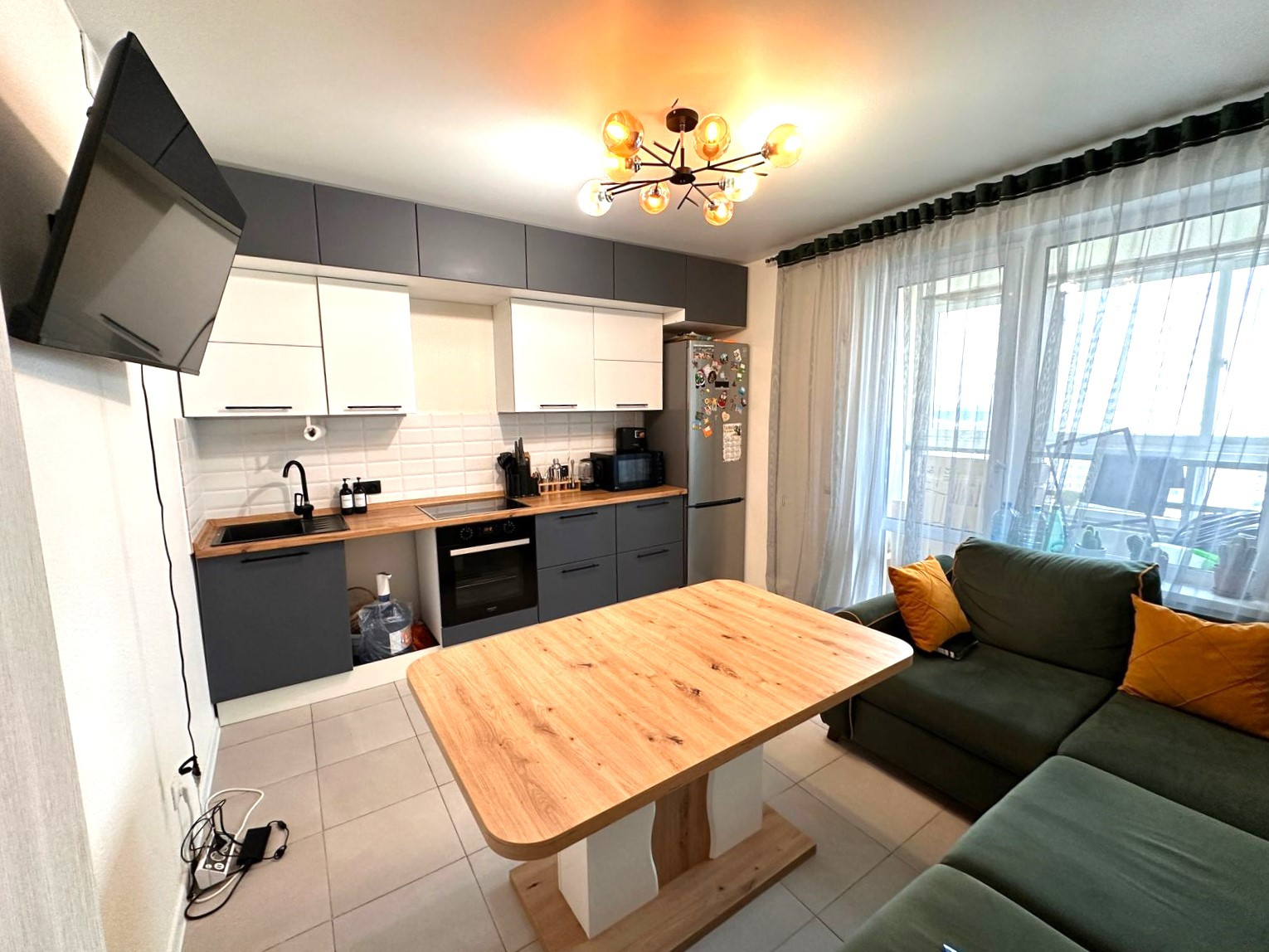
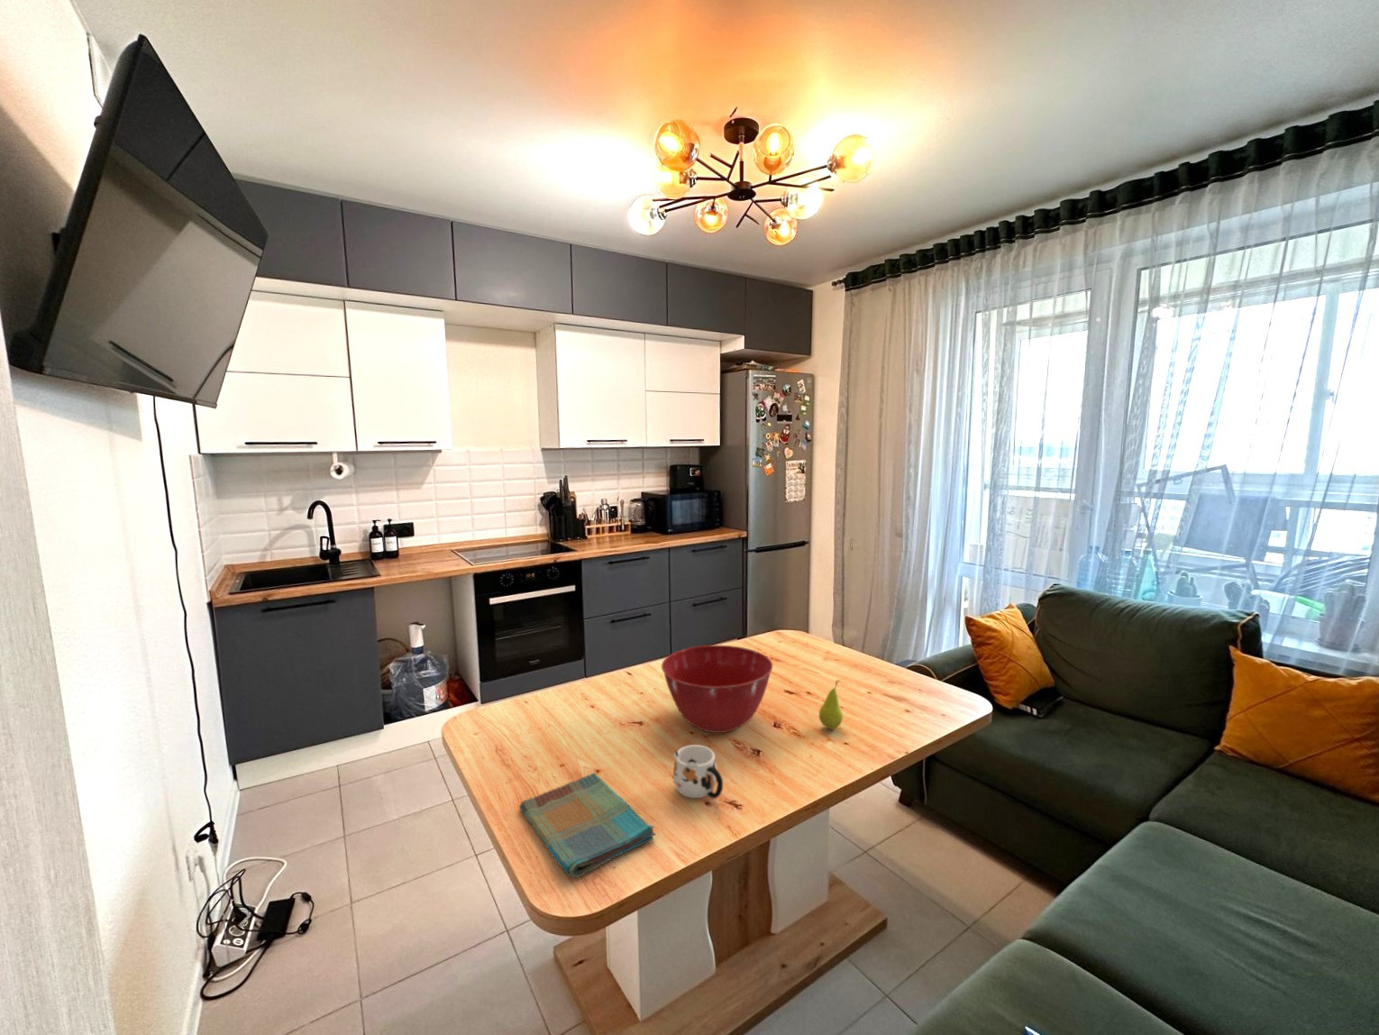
+ fruit [818,679,843,731]
+ dish towel [518,772,656,878]
+ mug [672,744,724,800]
+ mixing bowl [661,645,774,734]
